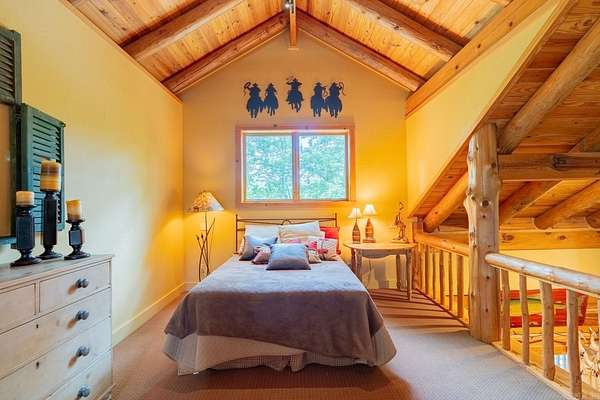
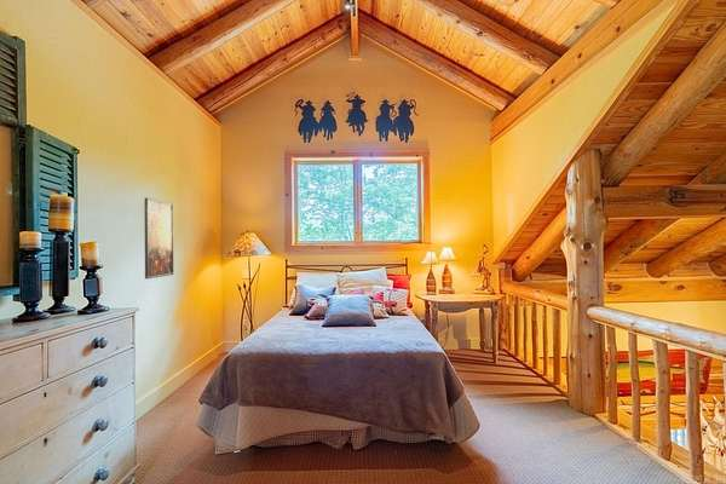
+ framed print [143,197,174,280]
